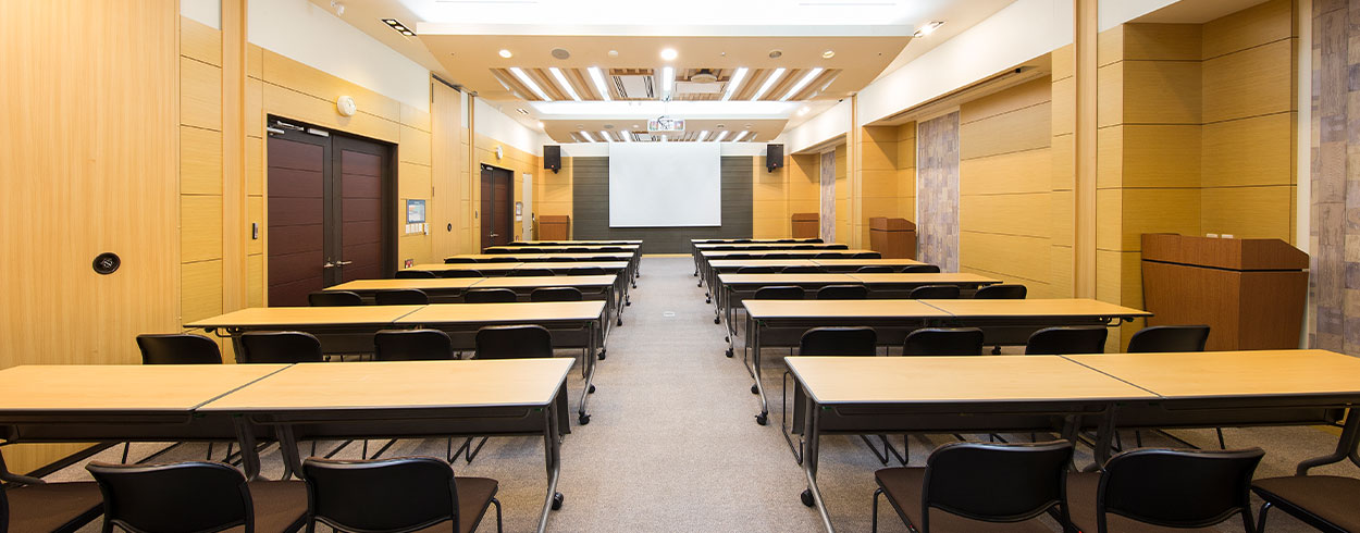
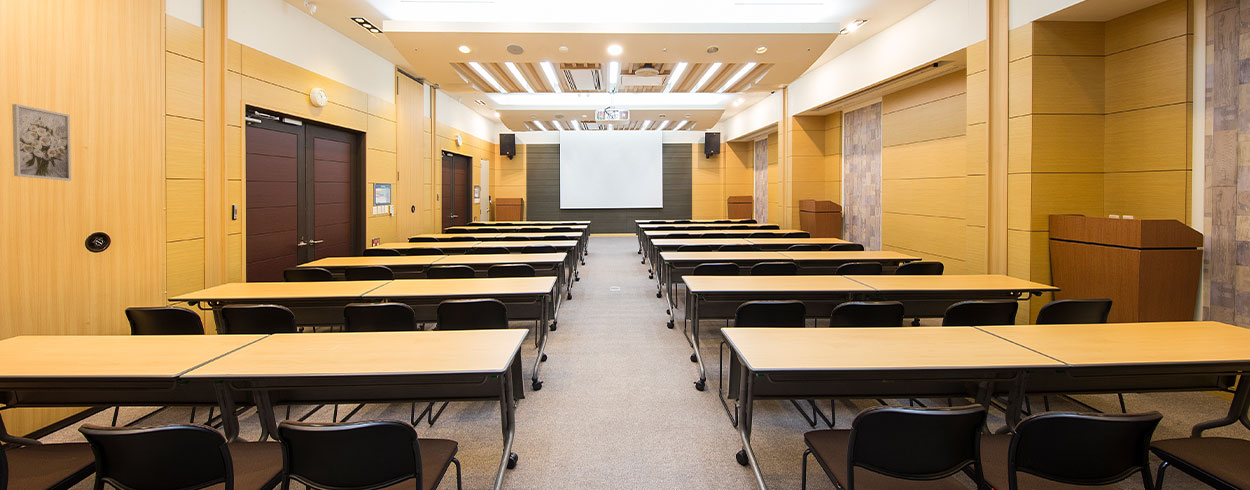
+ wall art [11,103,72,182]
